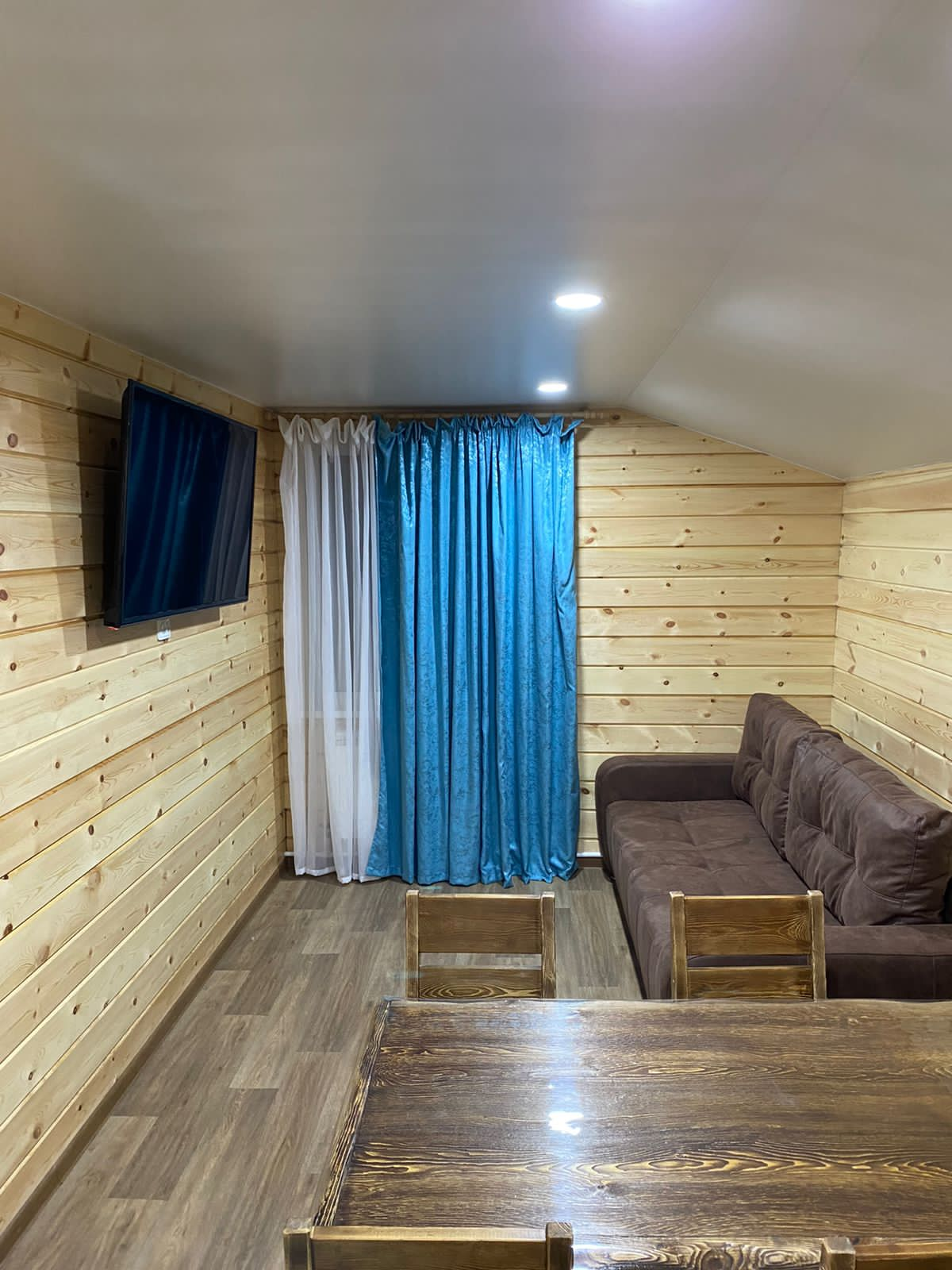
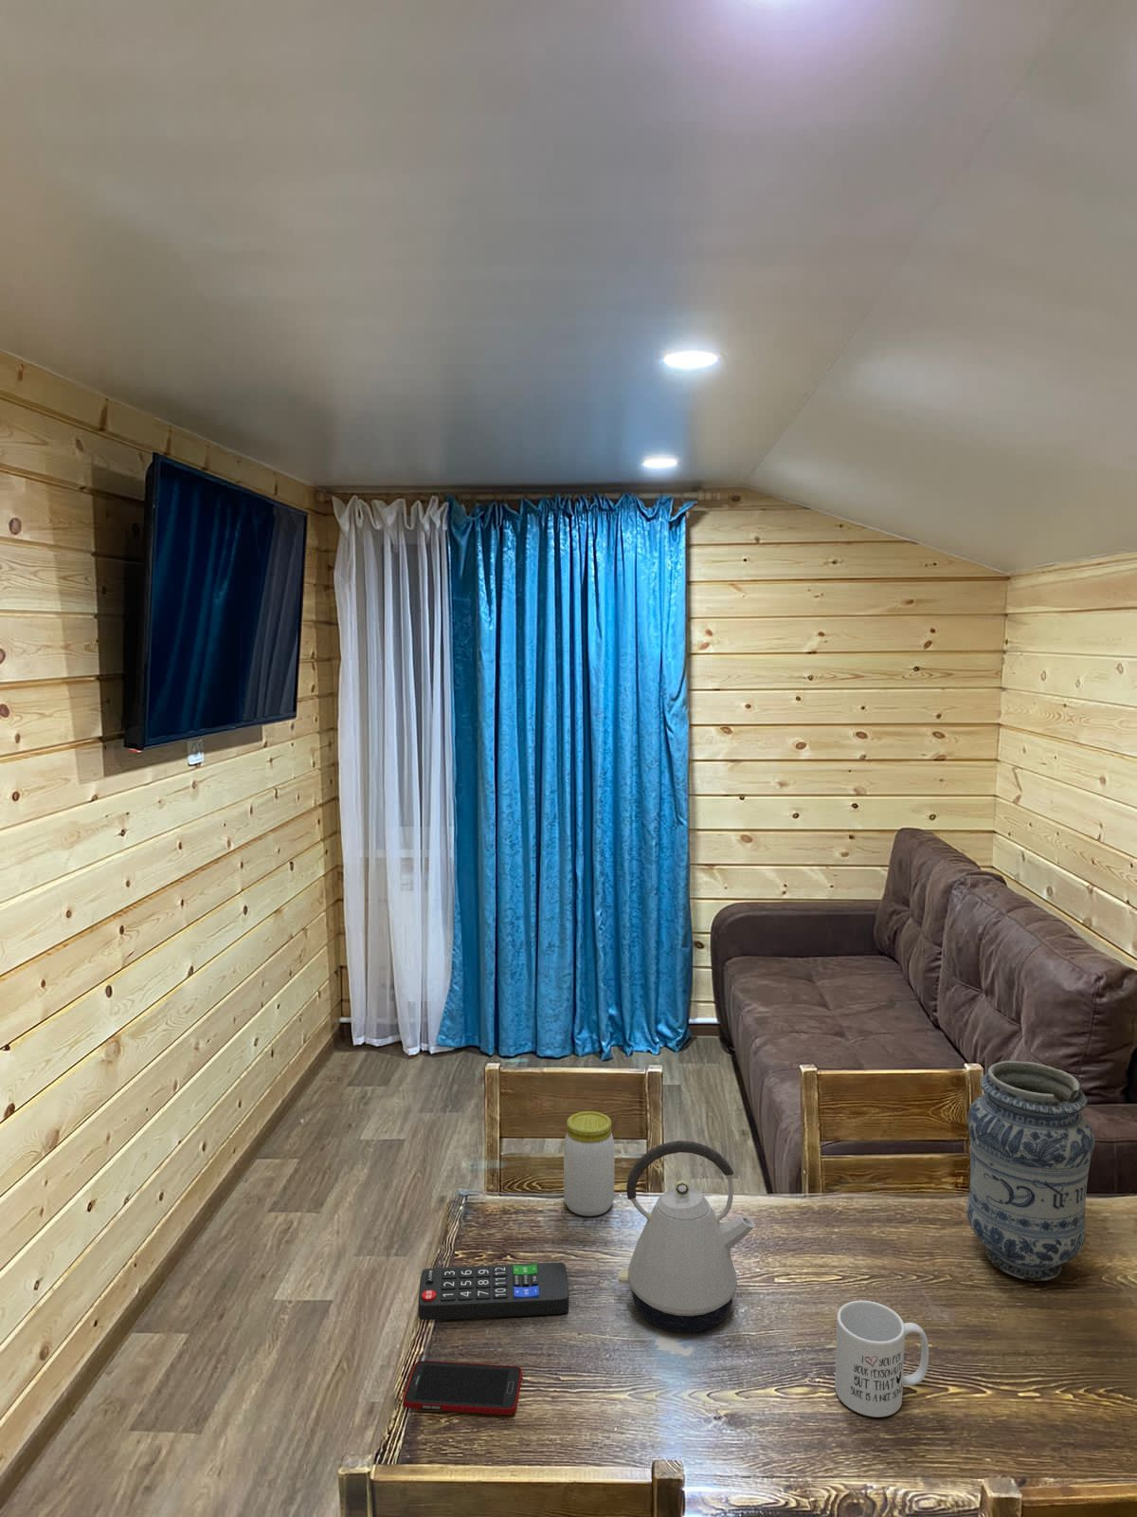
+ cell phone [401,1359,523,1415]
+ jar [563,1110,616,1216]
+ mug [834,1300,929,1418]
+ remote control [418,1261,571,1321]
+ vase [966,1060,1096,1282]
+ kettle [617,1140,756,1333]
